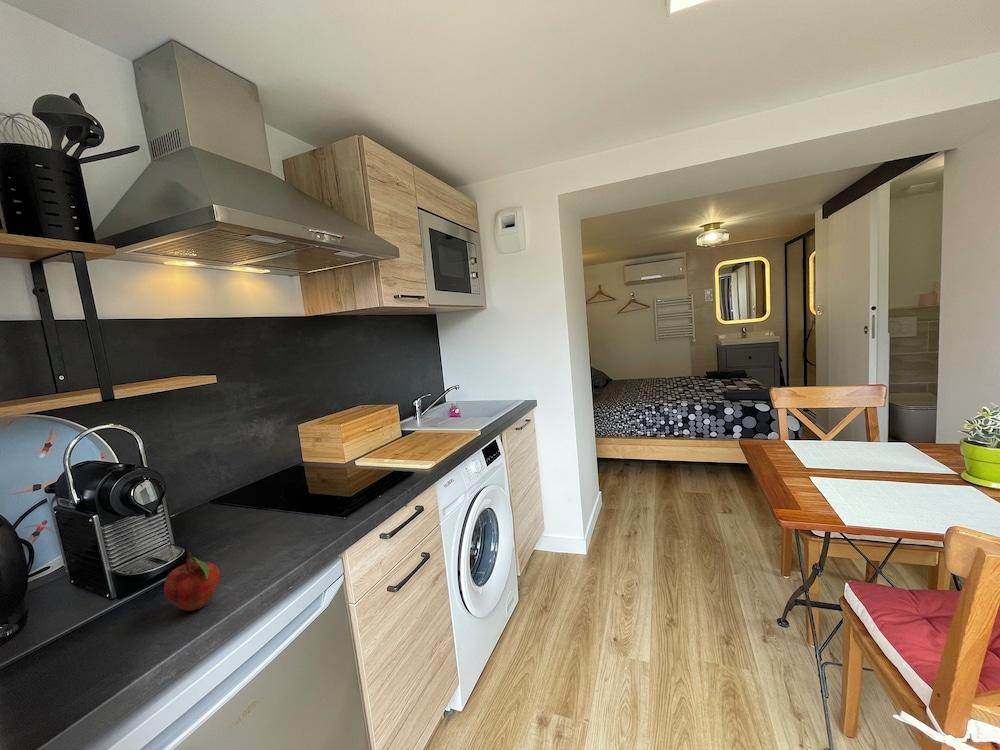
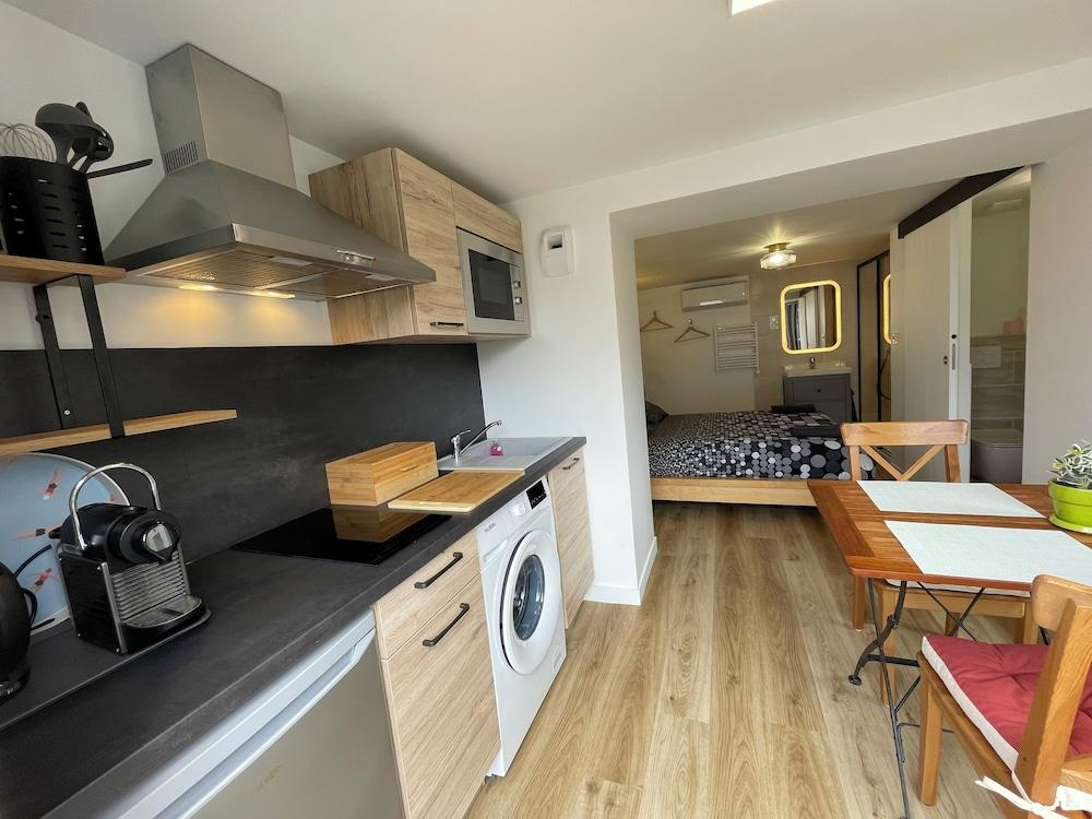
- fruit [163,551,221,612]
